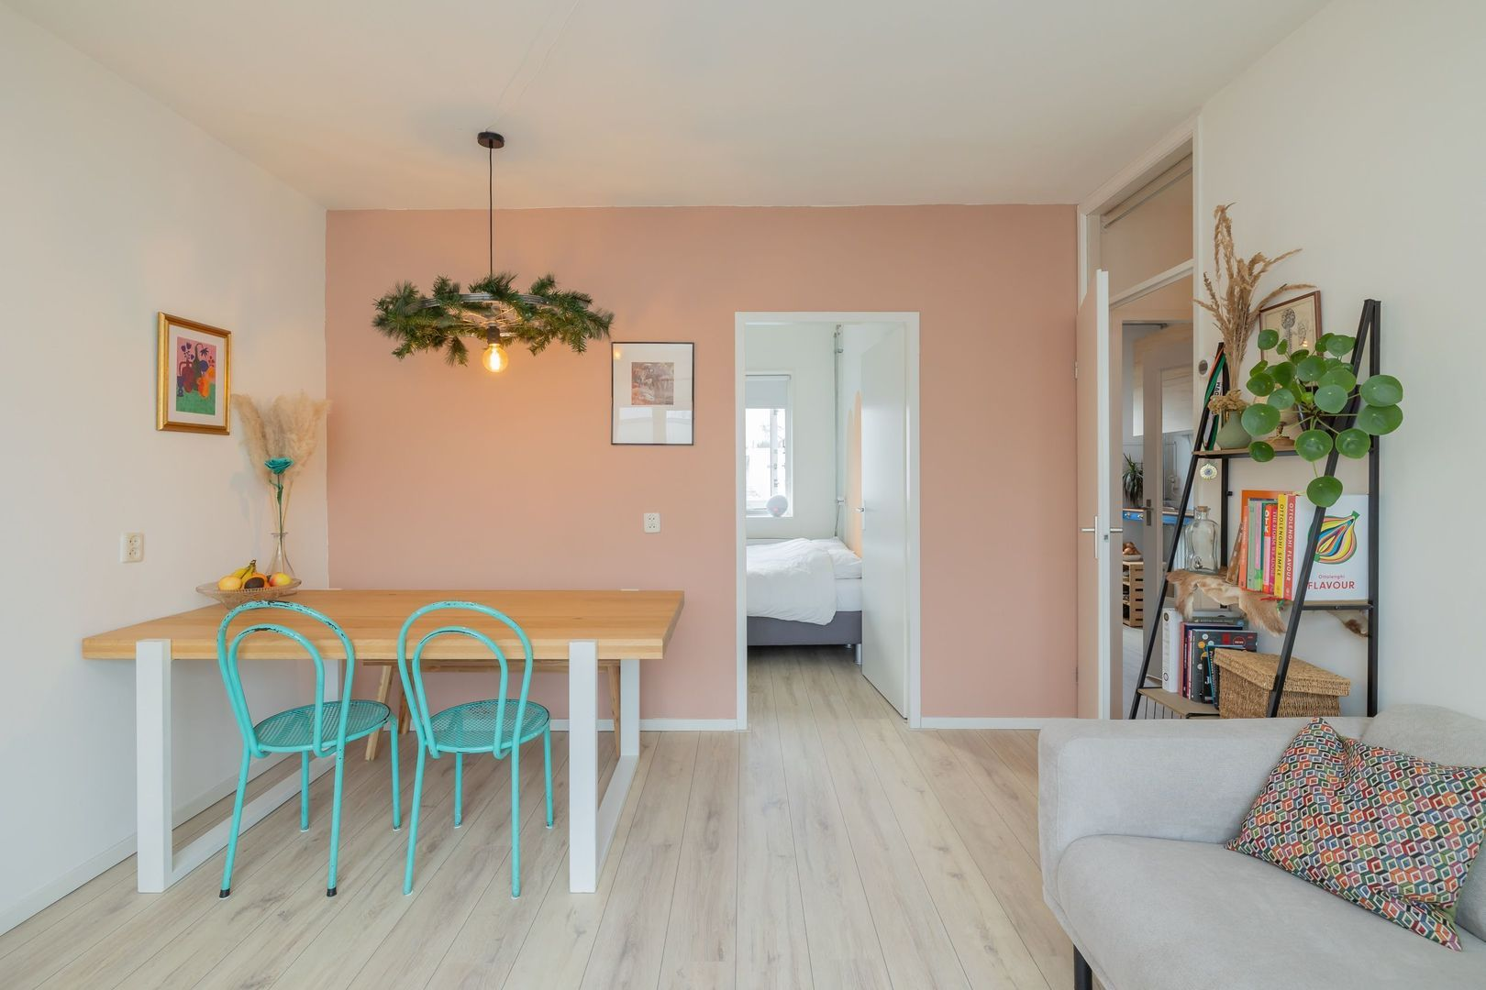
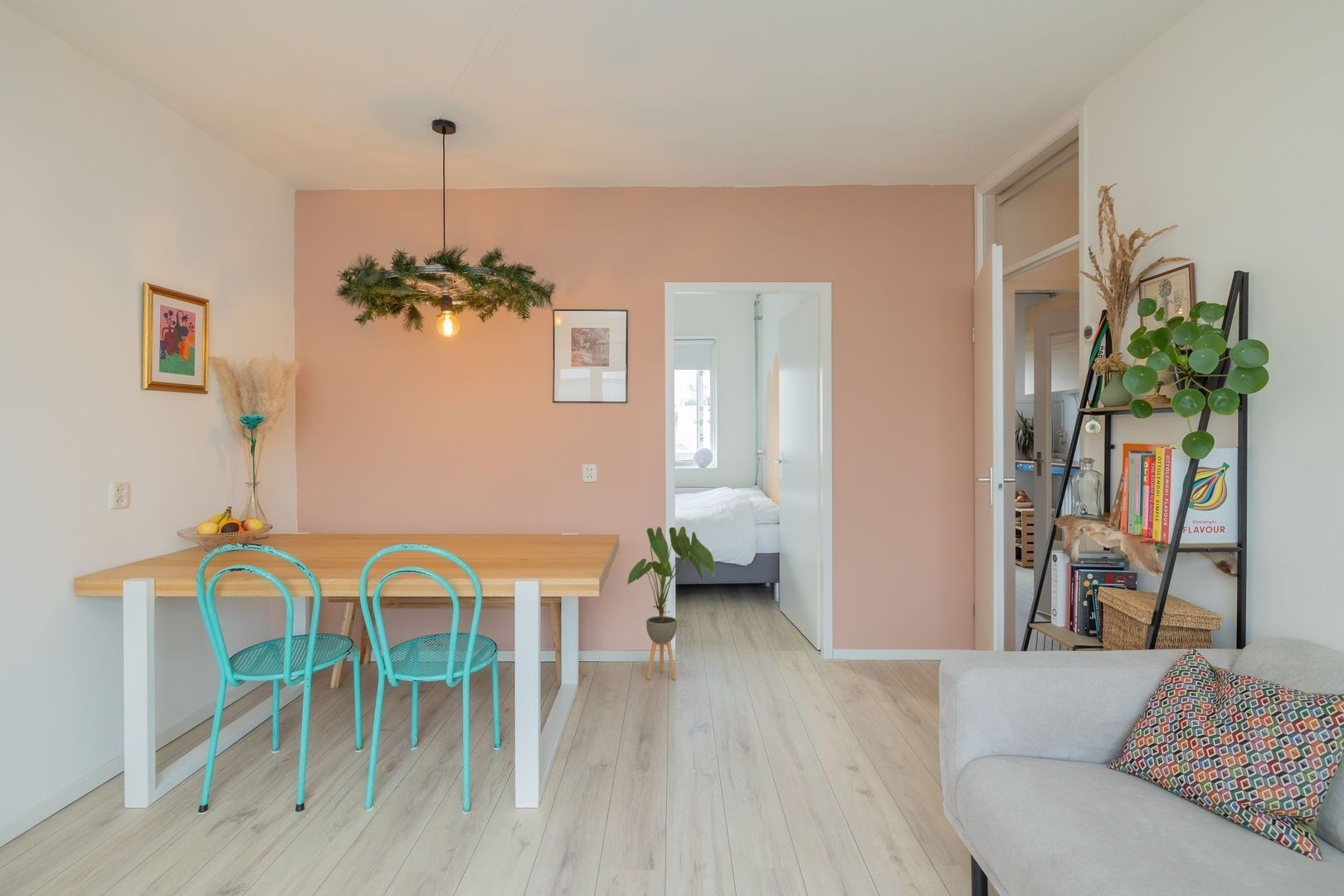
+ house plant [625,526,716,680]
